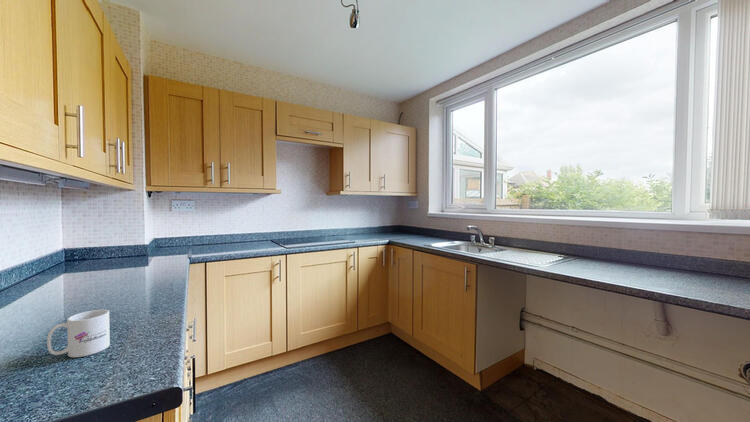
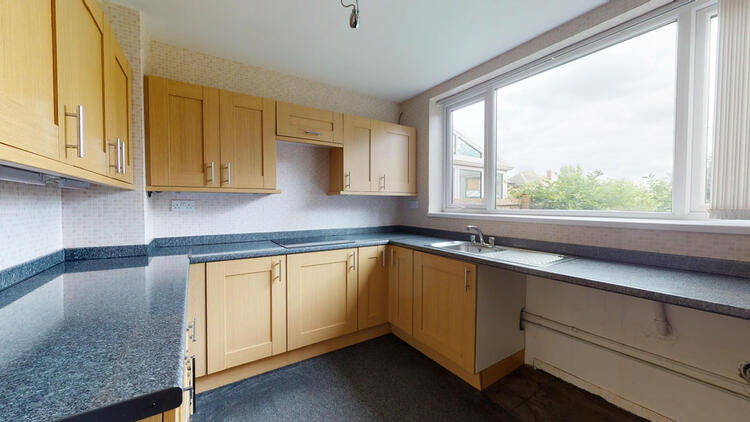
- mug [46,309,111,358]
